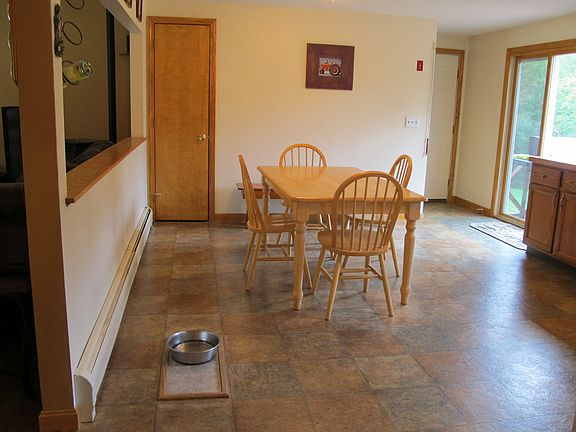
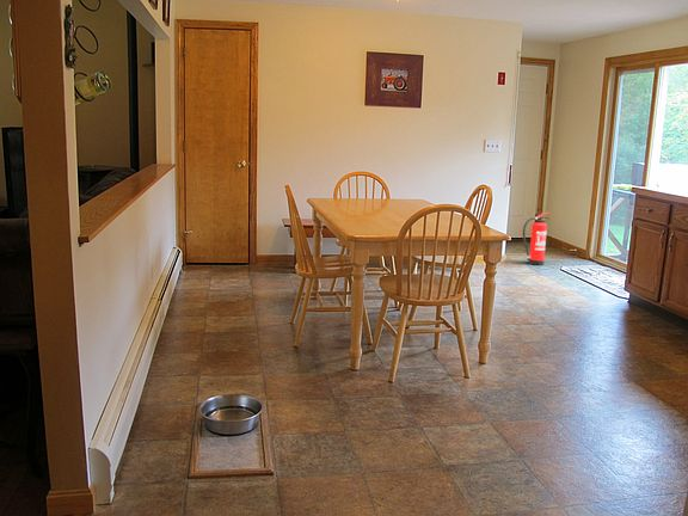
+ fire extinguisher [522,211,551,266]
